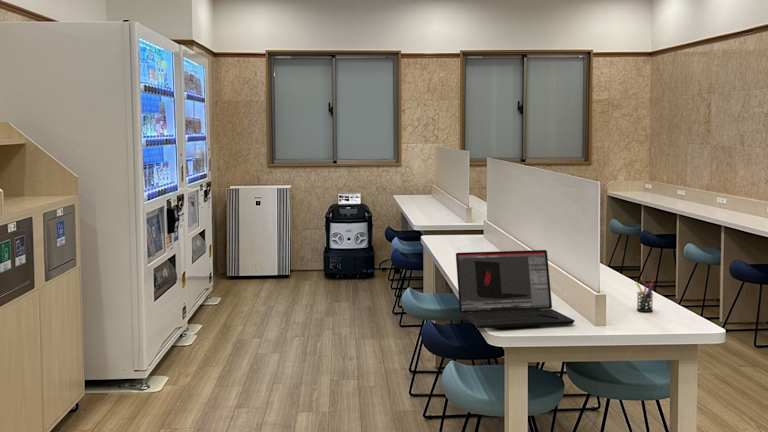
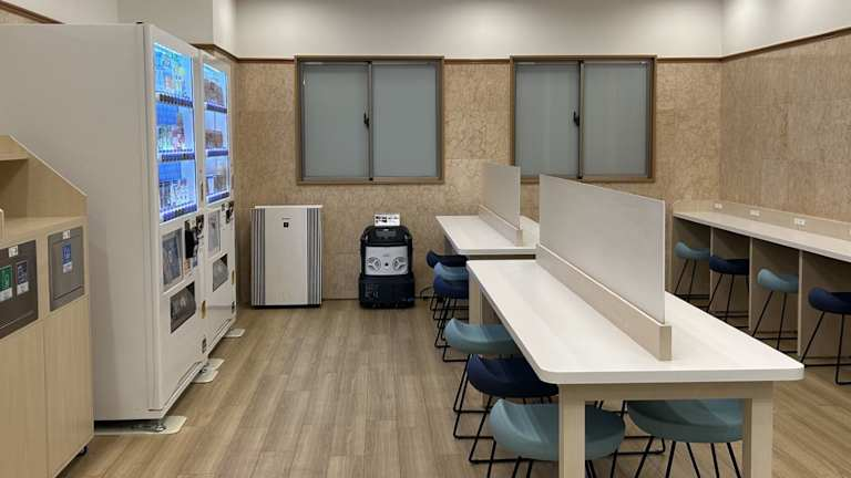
- pen holder [635,280,654,313]
- laptop [455,249,576,329]
